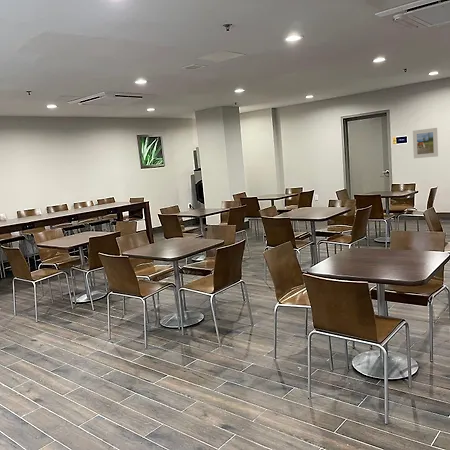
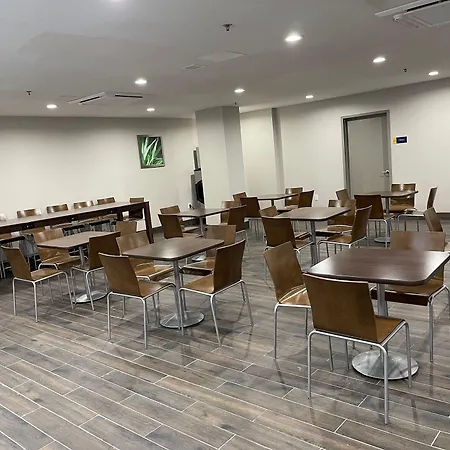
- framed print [412,127,439,159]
